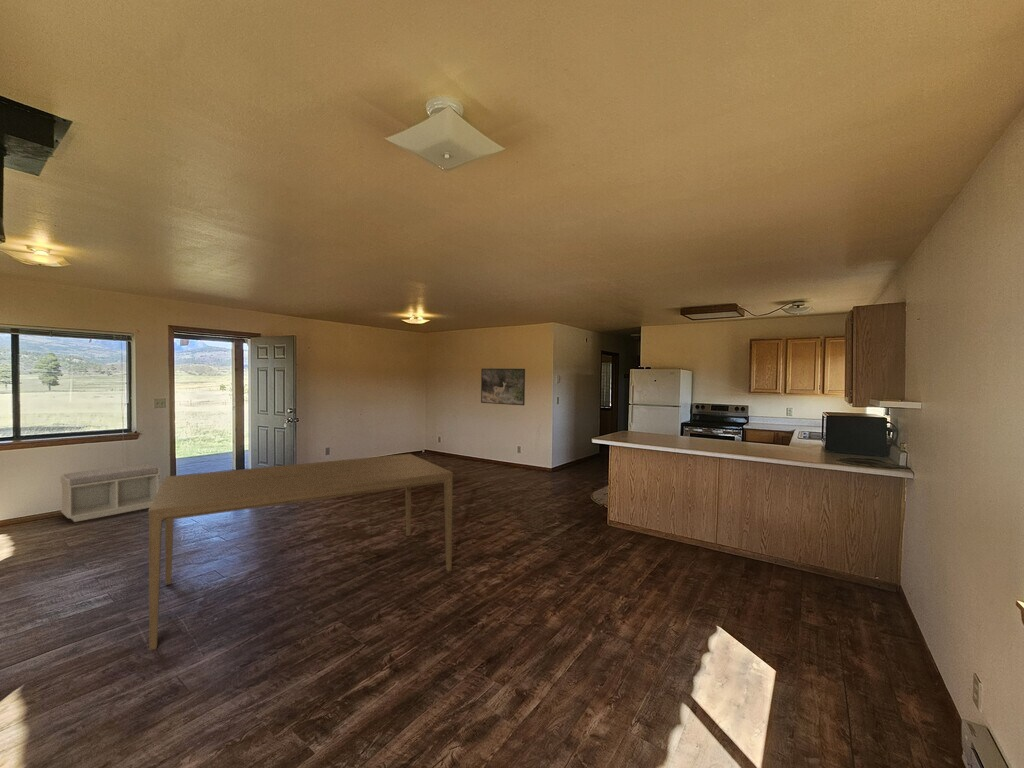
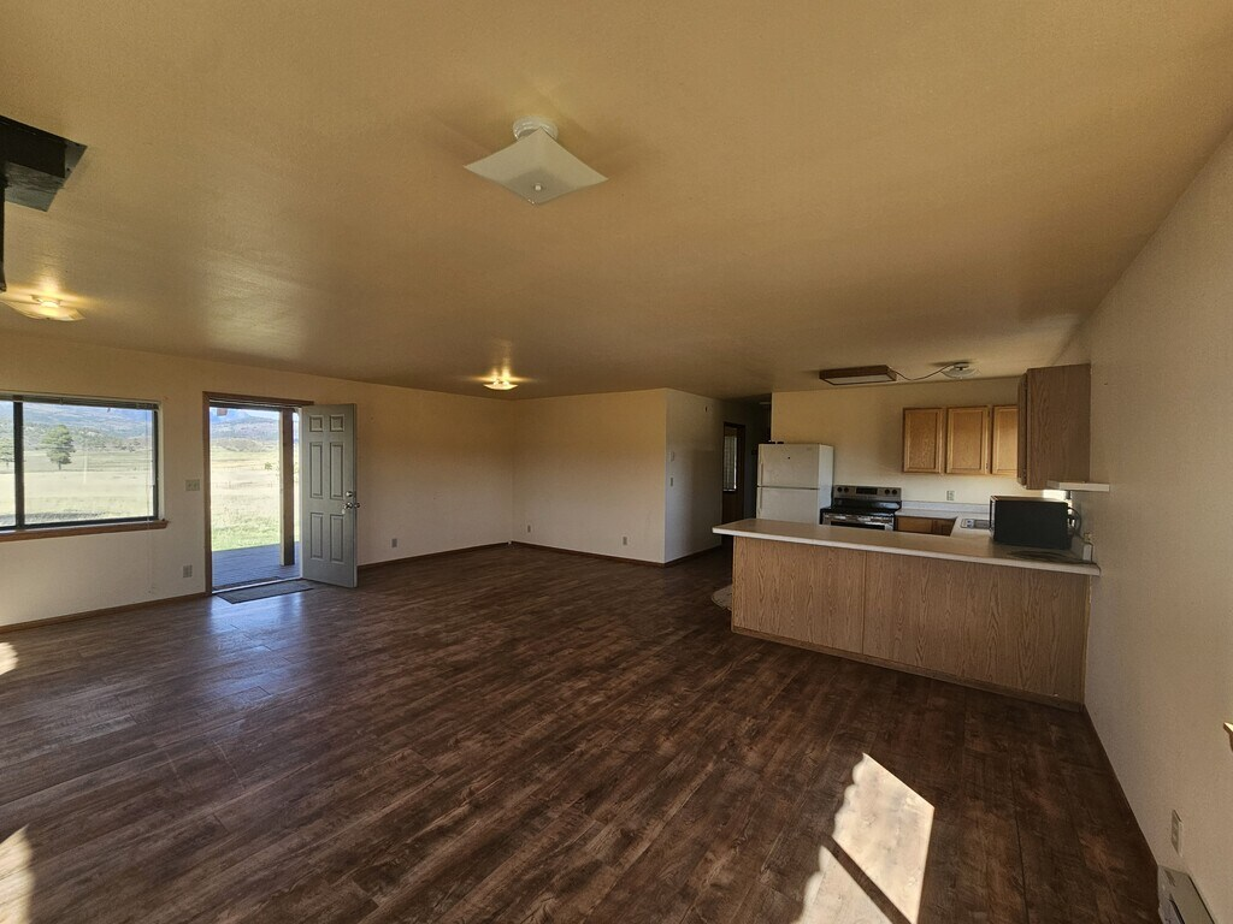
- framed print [480,368,526,406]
- dining table [147,453,454,651]
- bench [60,462,161,523]
